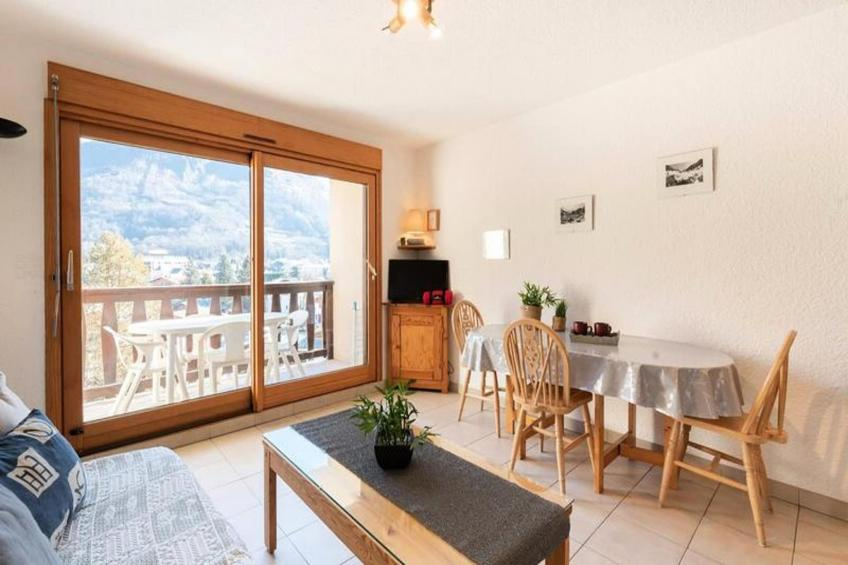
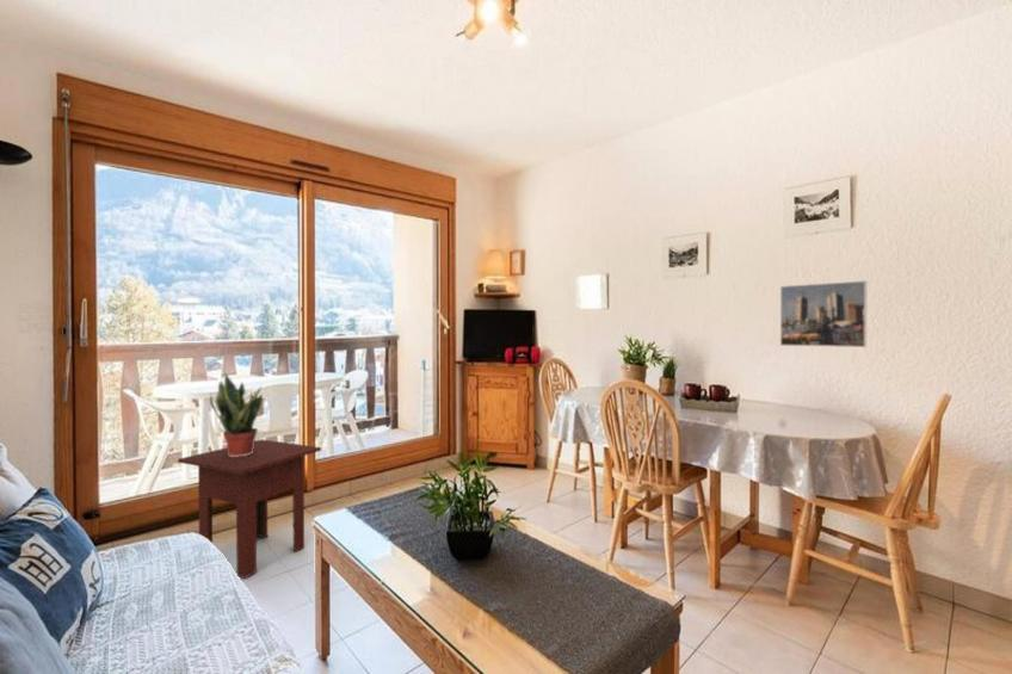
+ side table [177,438,322,580]
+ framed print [779,279,868,348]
+ potted plant [209,371,264,457]
